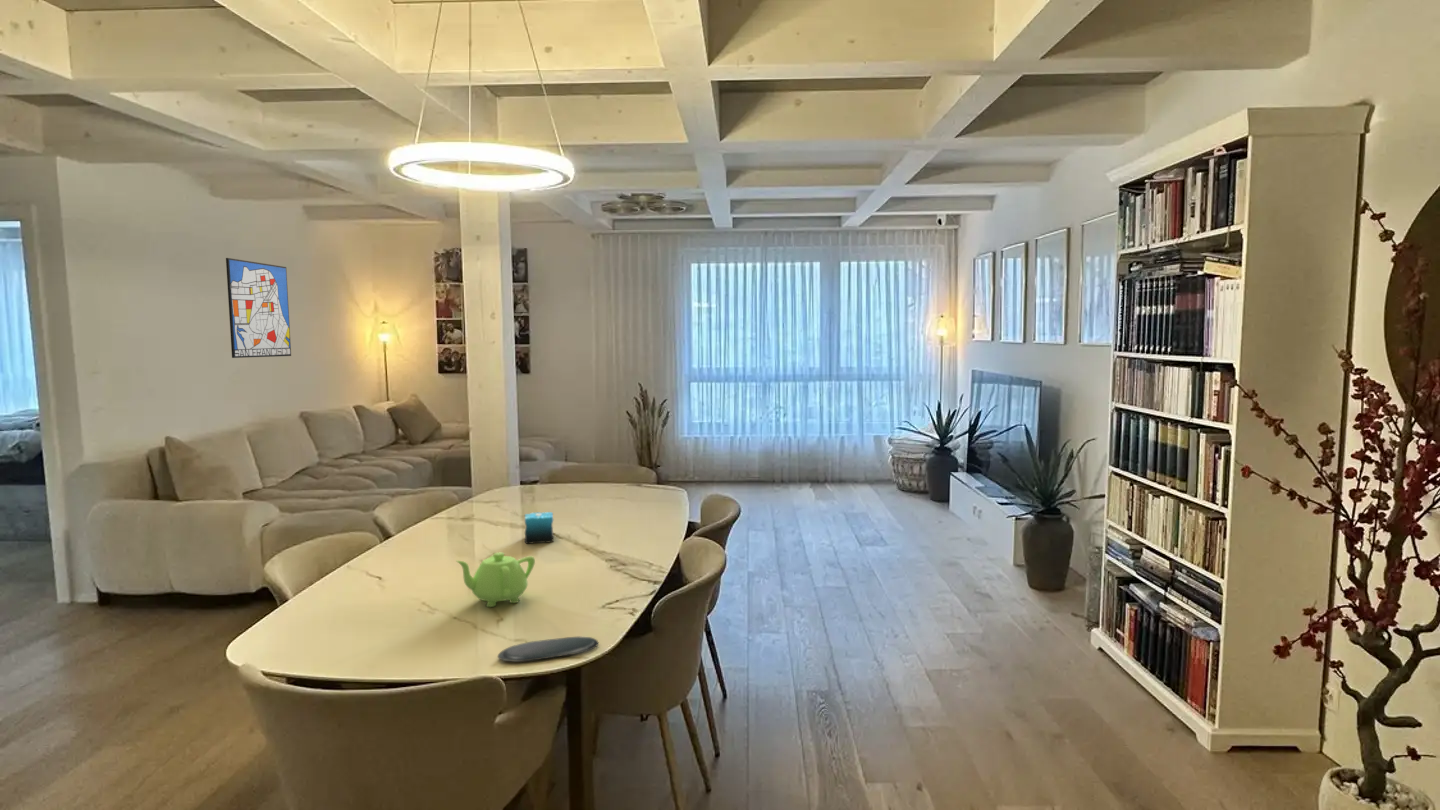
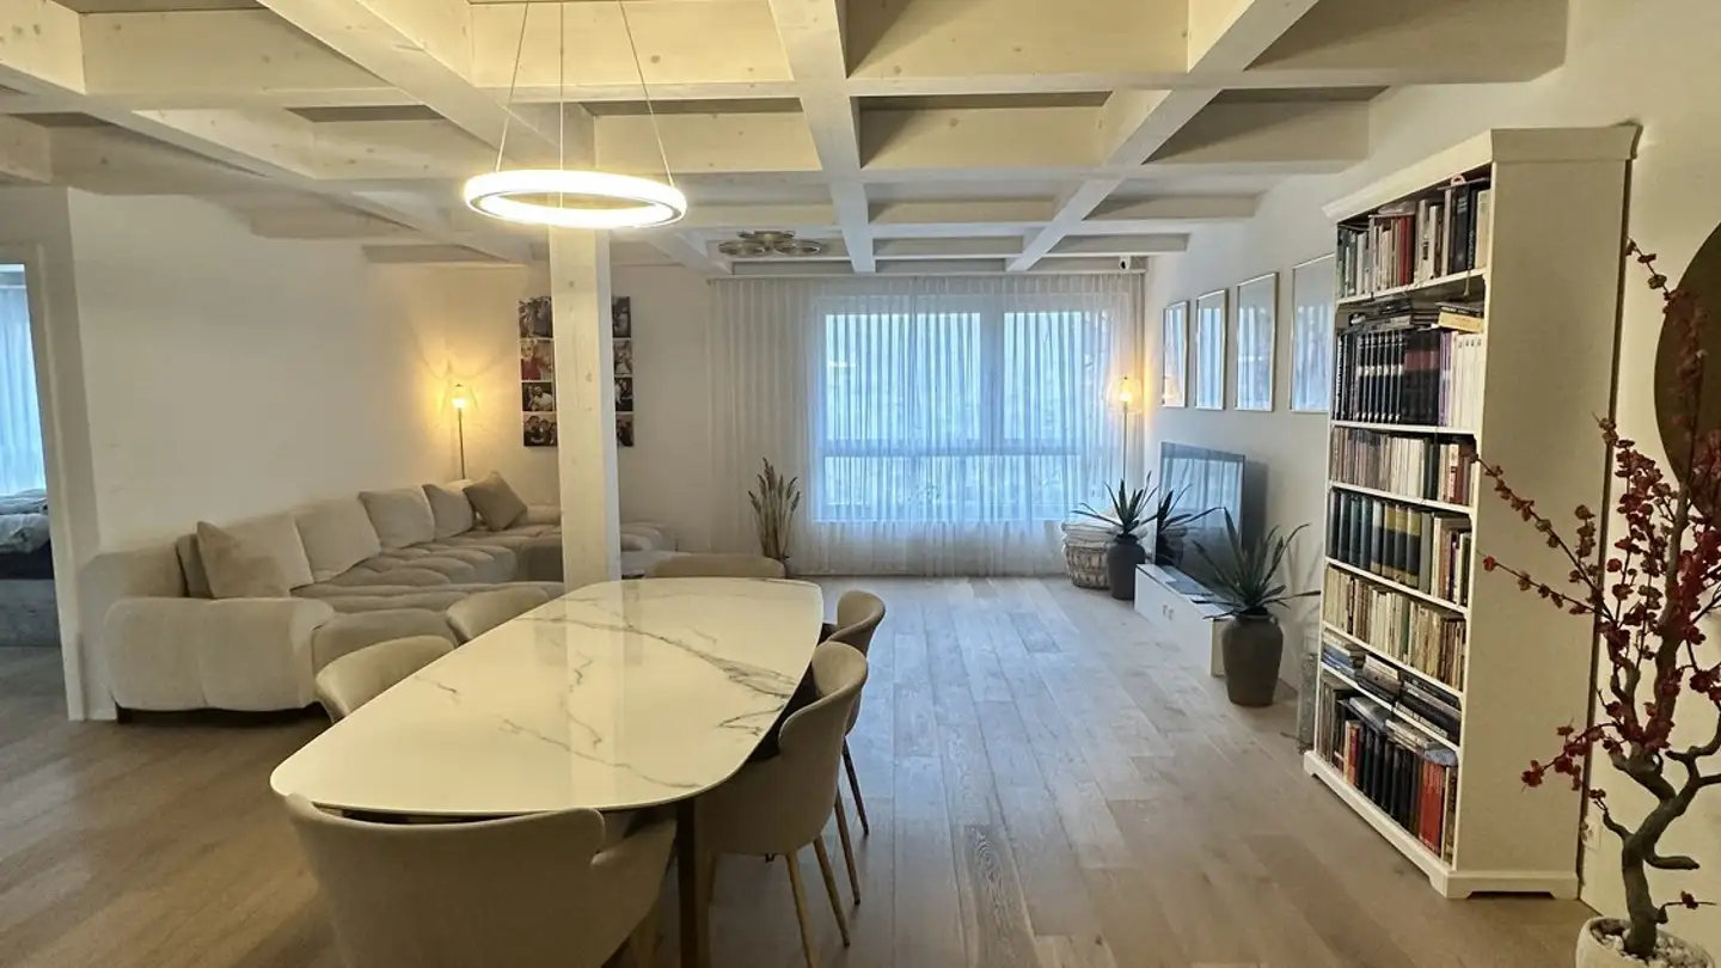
- teapot [455,552,536,608]
- wall art [225,257,292,359]
- candle [524,511,555,545]
- oval tray [497,636,600,663]
